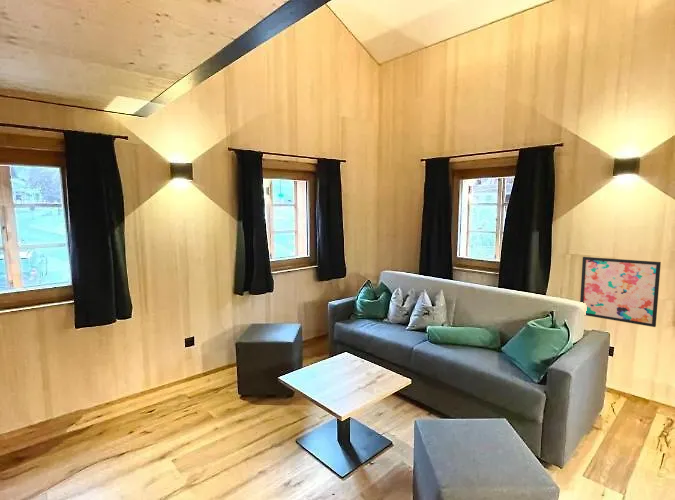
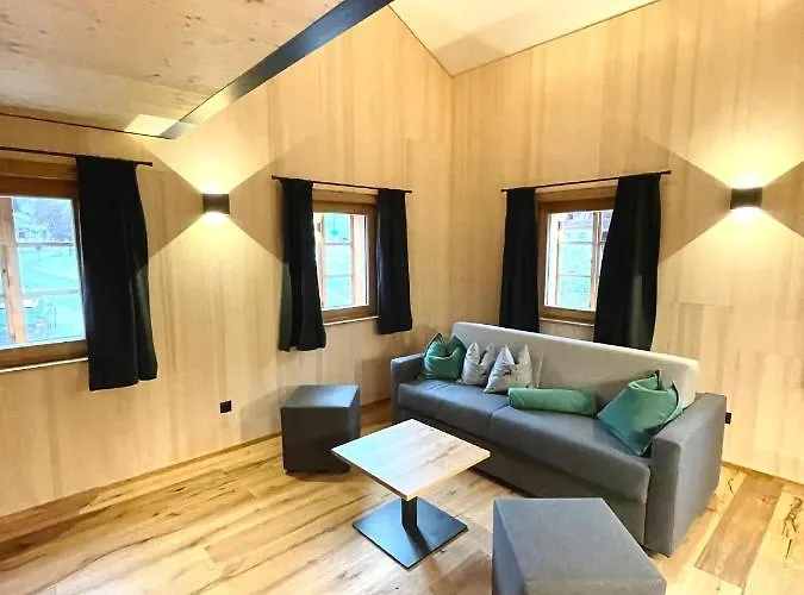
- wall art [579,256,662,328]
